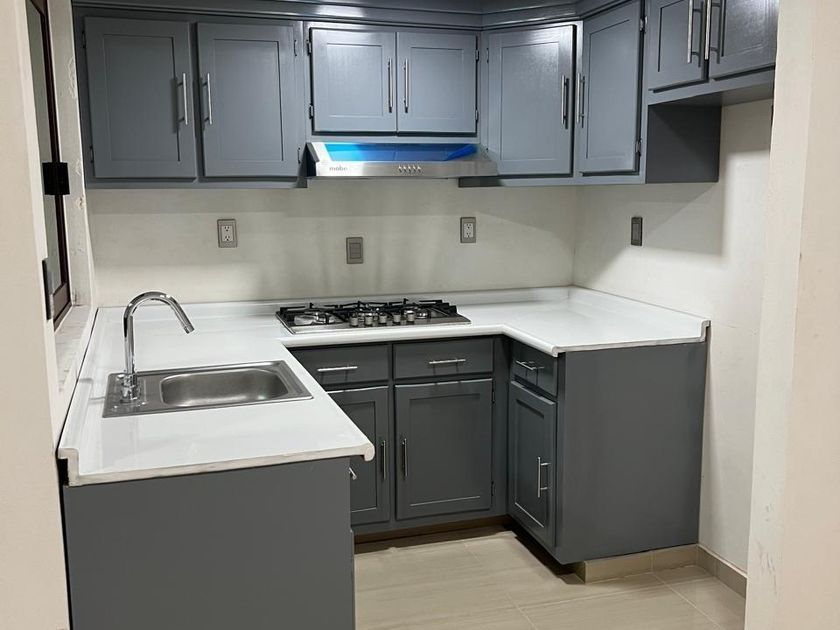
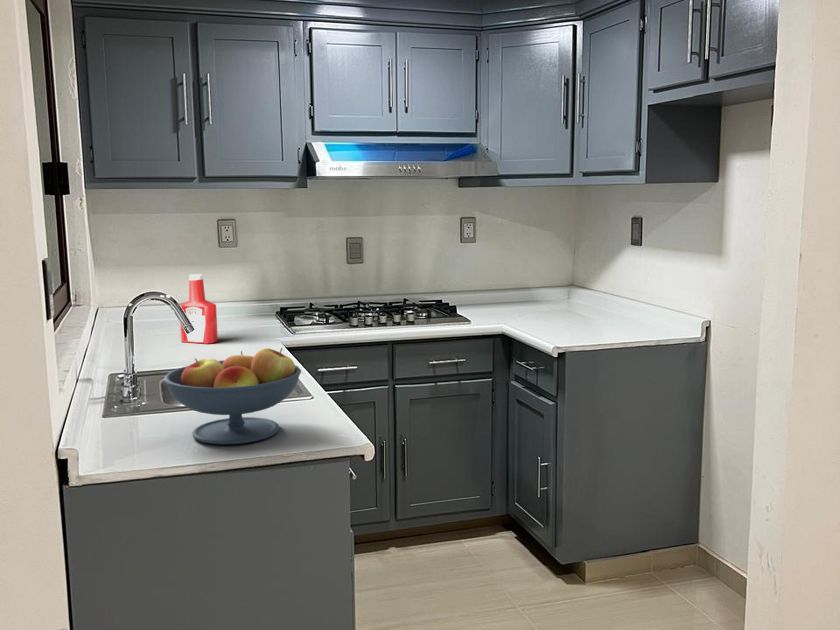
+ fruit bowl [163,347,302,445]
+ soap bottle [178,273,219,345]
